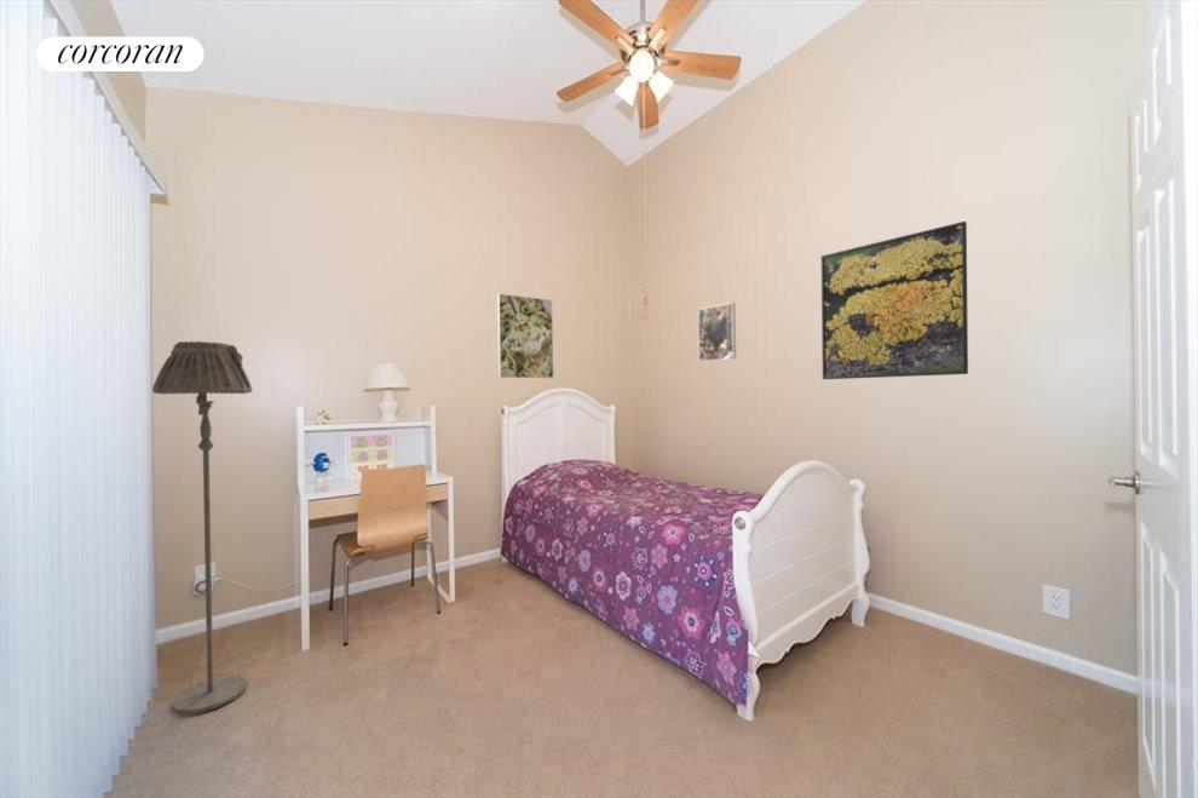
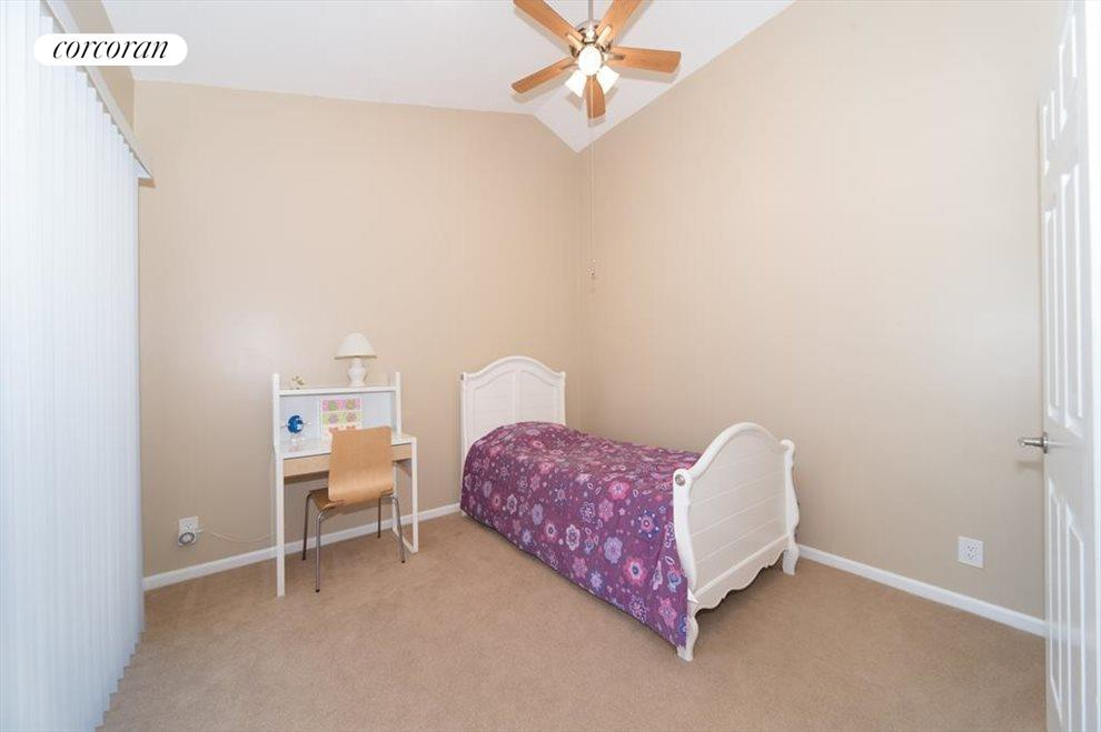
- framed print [697,302,737,363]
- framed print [820,220,969,380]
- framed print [496,293,554,379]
- floor lamp [151,340,254,716]
